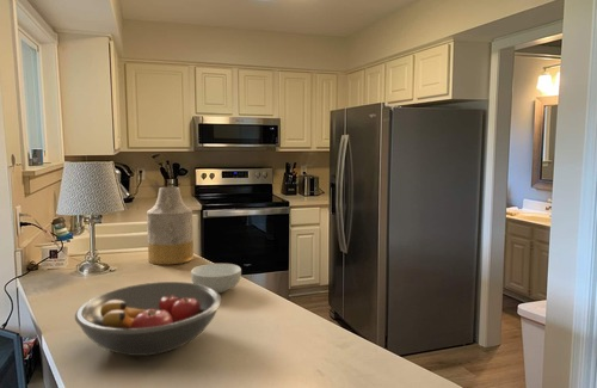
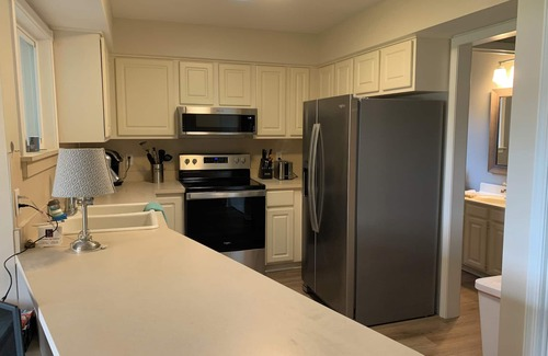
- fruit bowl [74,281,222,357]
- vase [146,186,195,266]
- cereal bowl [190,263,242,294]
